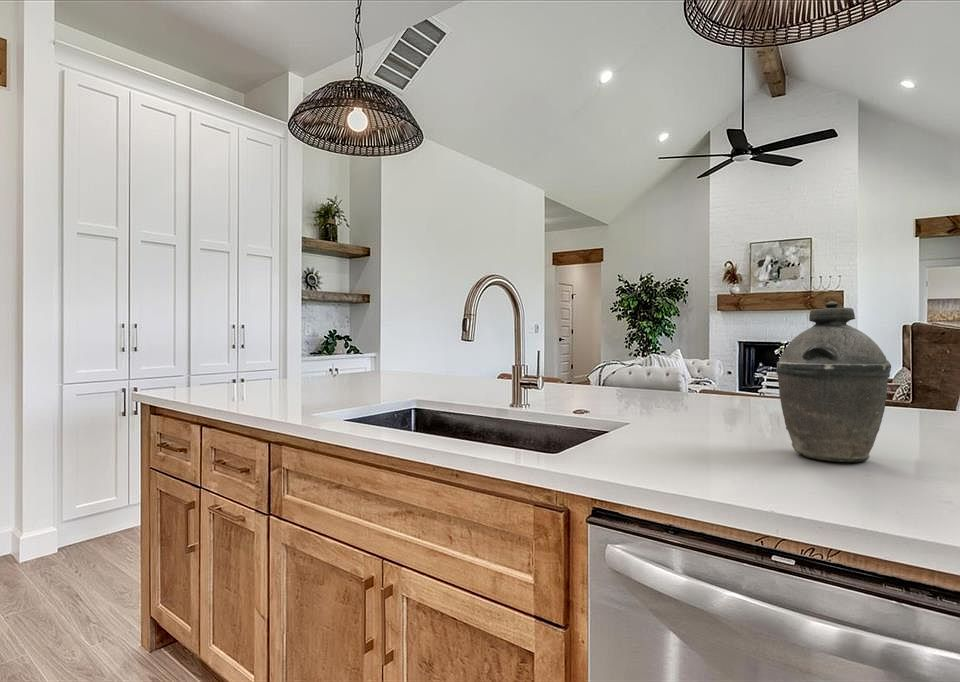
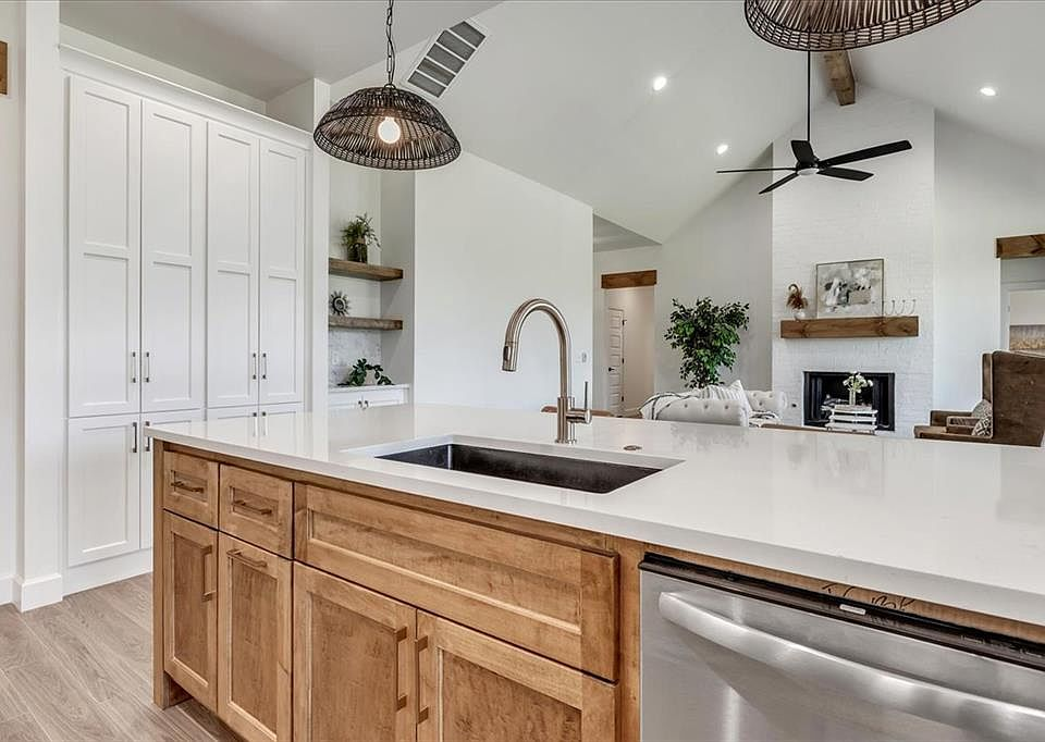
- kettle [775,300,892,463]
